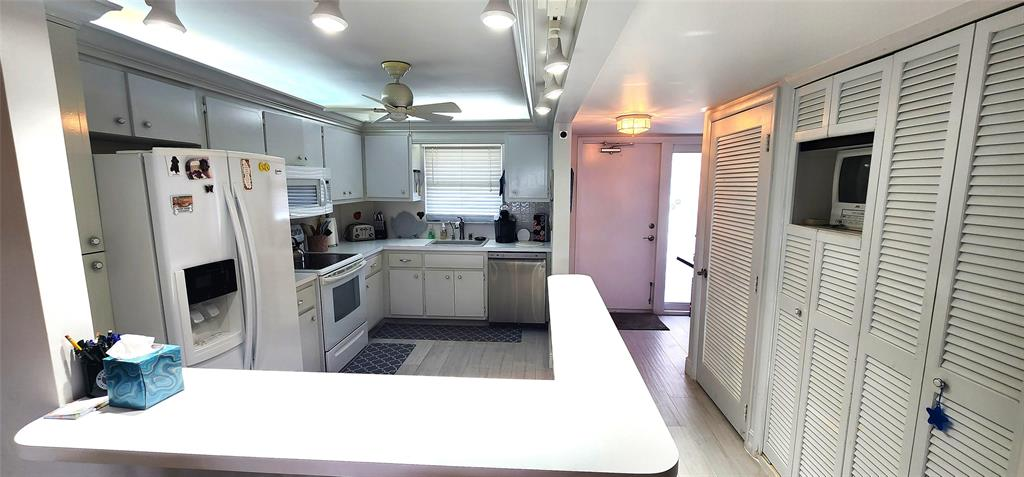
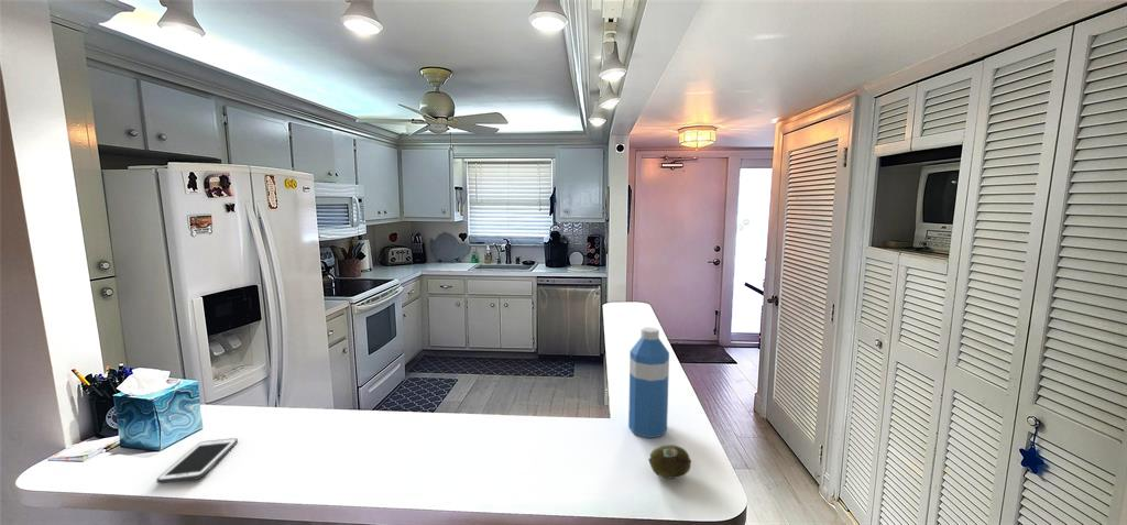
+ water bottle [627,327,670,439]
+ fruit [647,444,692,480]
+ cell phone [155,437,239,484]
